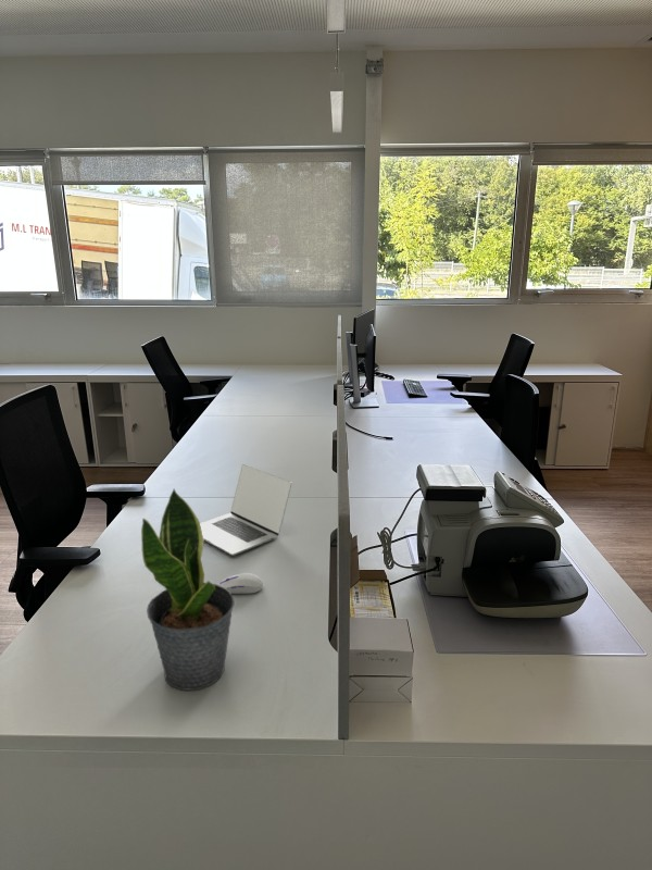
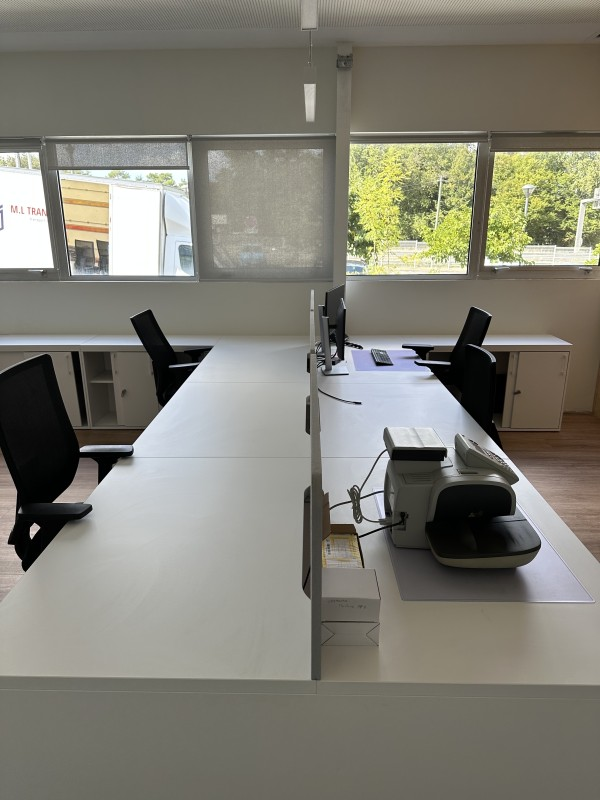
- computer mouse [218,572,264,595]
- potted plant [140,487,236,692]
- laptop [200,463,292,557]
